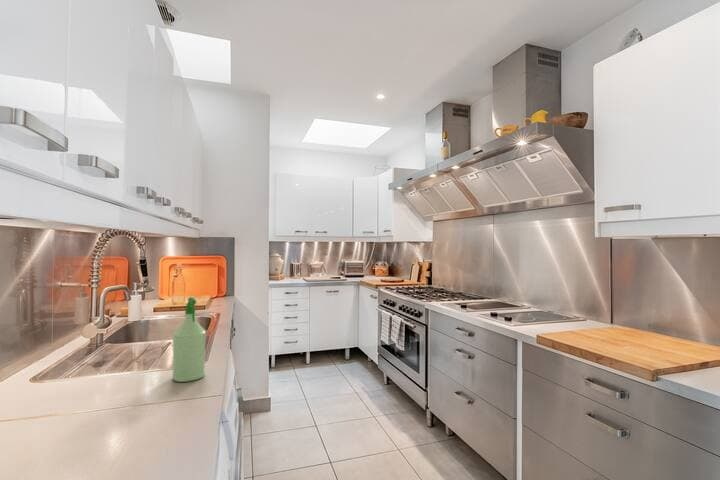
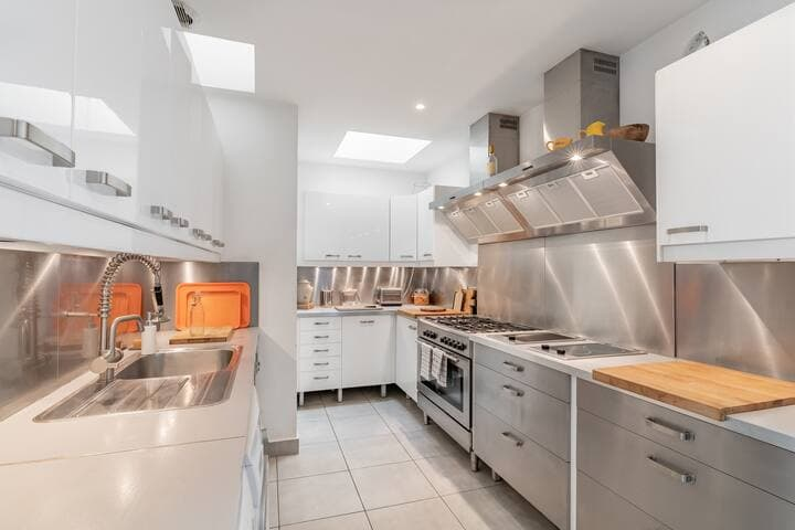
- spray bottle [172,296,207,383]
